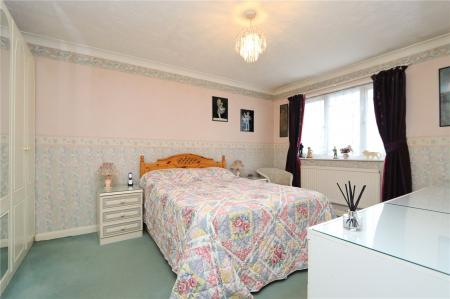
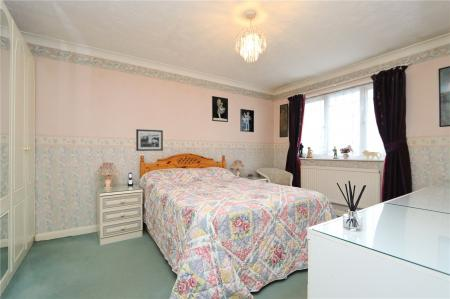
+ picture frame [135,128,164,152]
